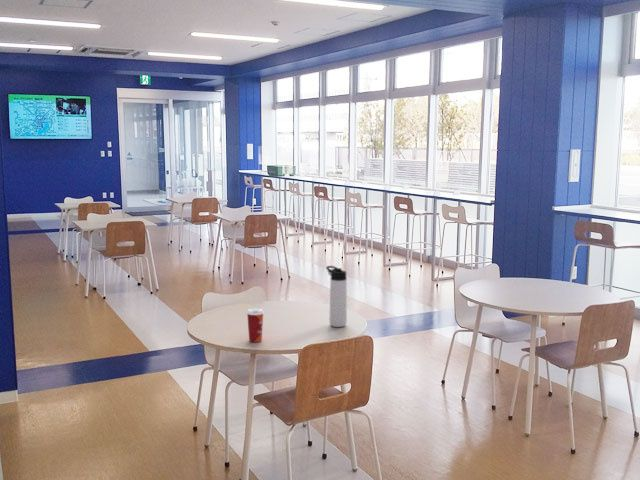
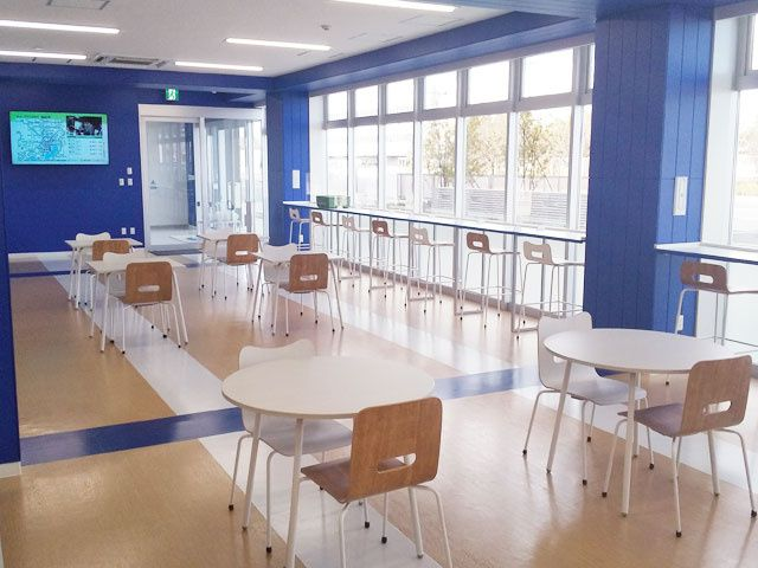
- thermos bottle [325,265,348,328]
- paper cup [246,307,265,343]
